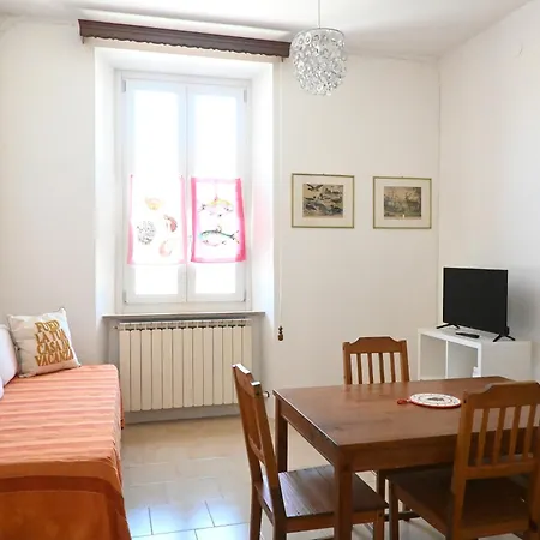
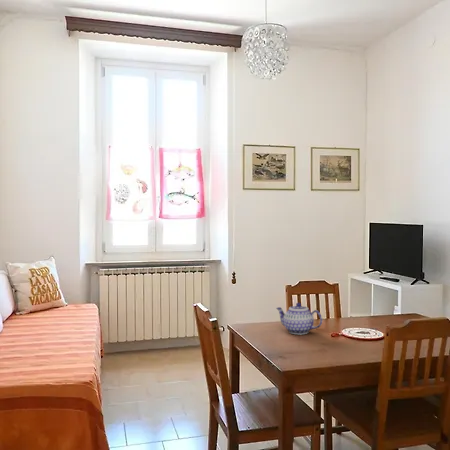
+ teapot [275,302,323,335]
